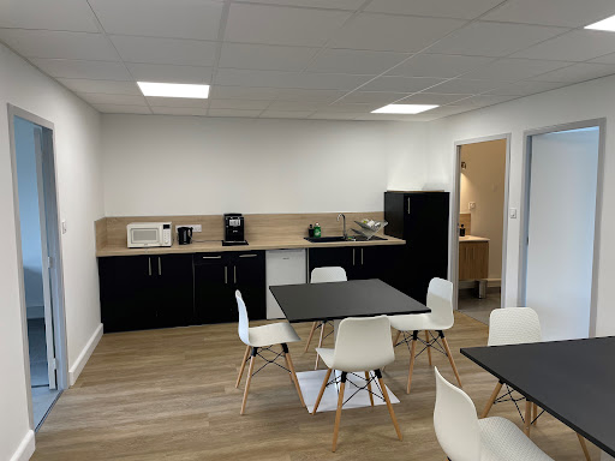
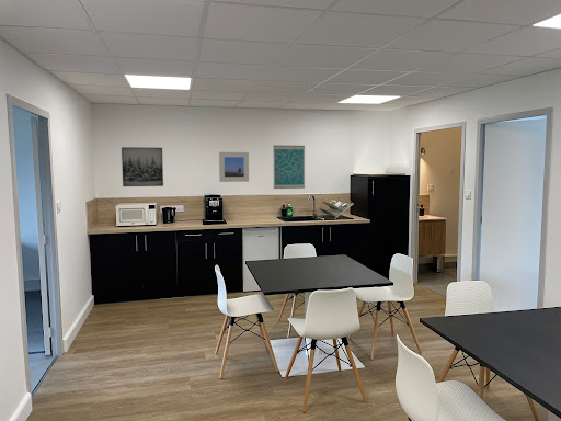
+ wall art [121,146,164,187]
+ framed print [218,151,250,183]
+ wall art [273,145,306,190]
